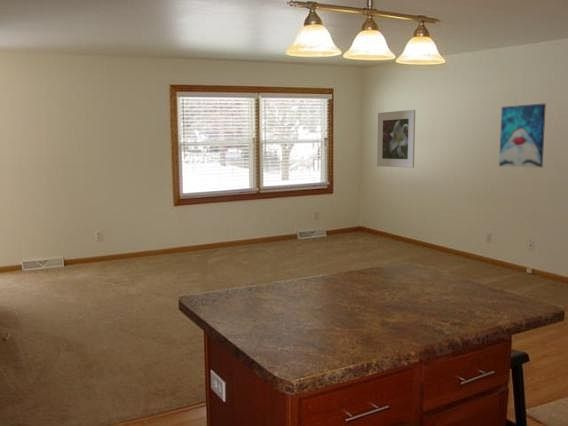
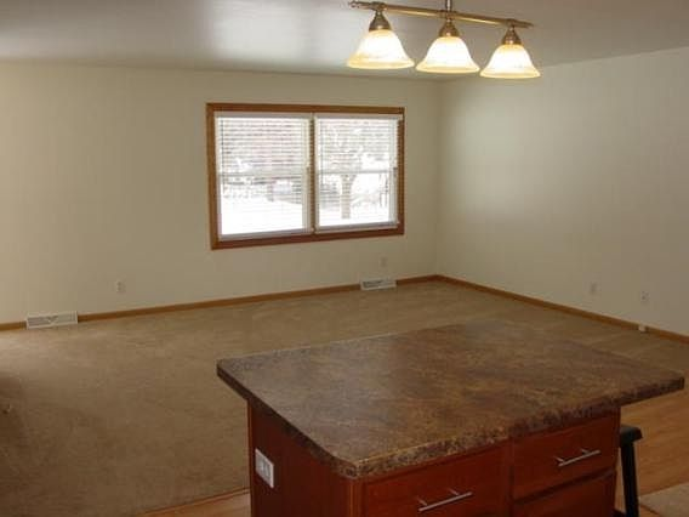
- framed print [376,109,416,169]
- wall art [498,103,547,168]
